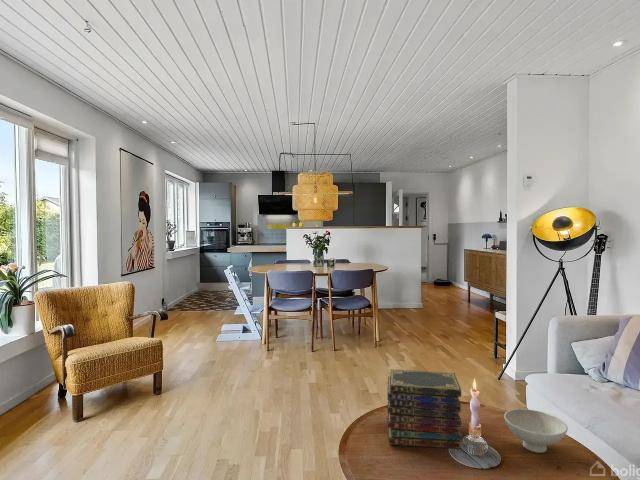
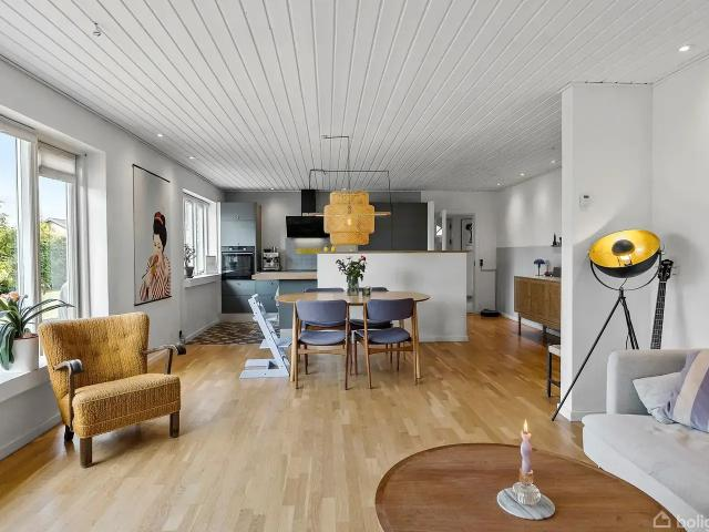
- bowl [503,408,569,454]
- book stack [386,368,463,450]
